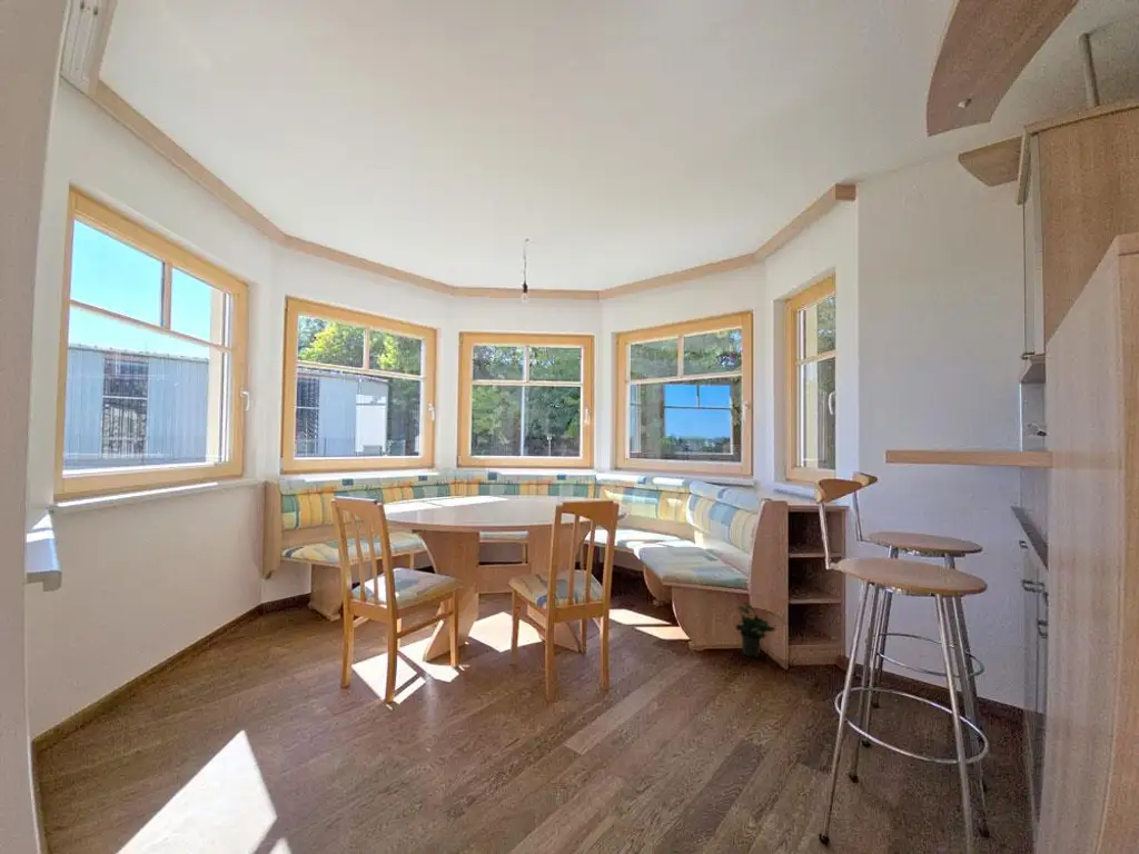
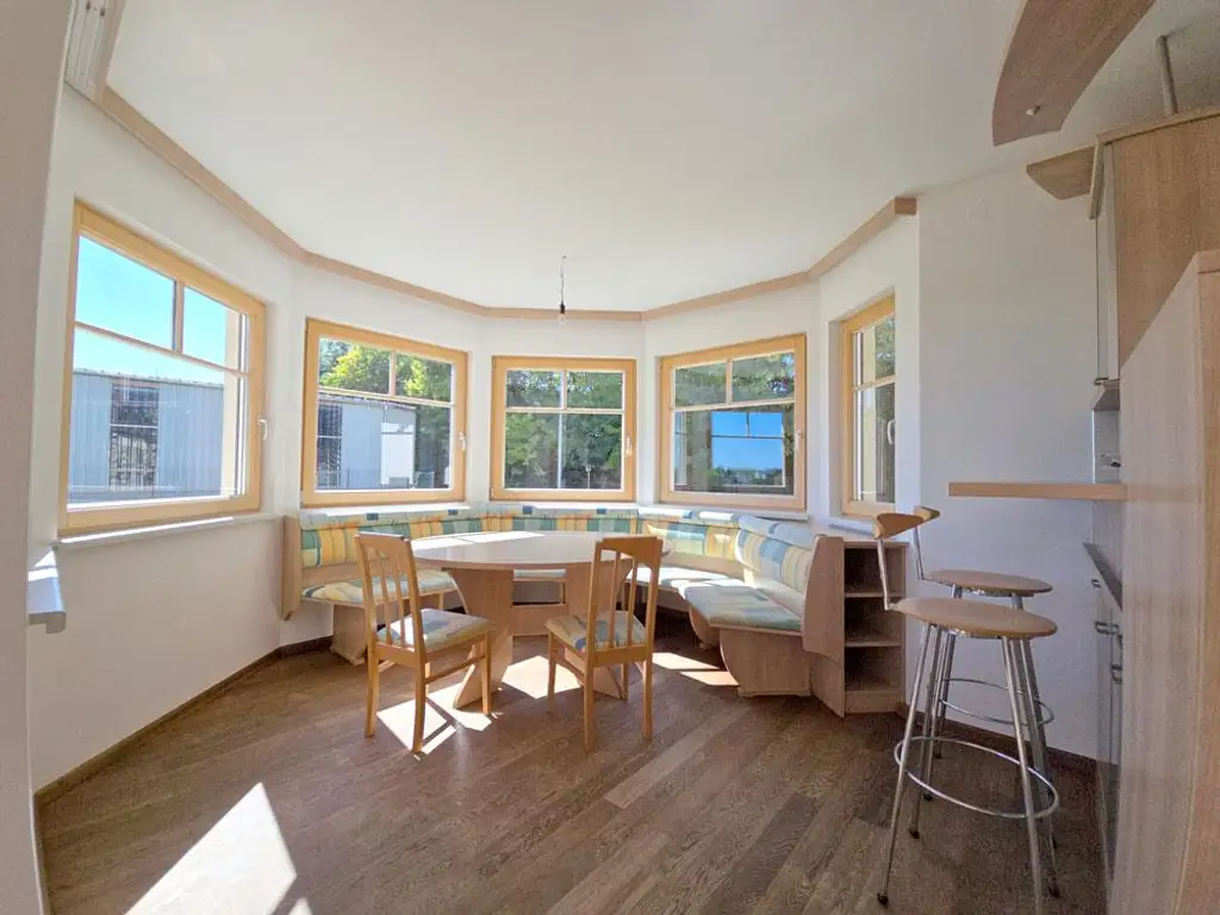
- potted plant [734,600,776,658]
